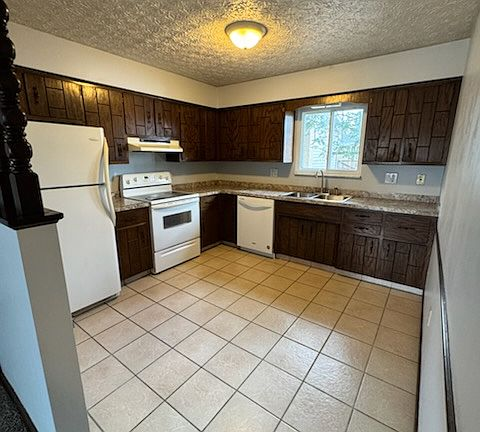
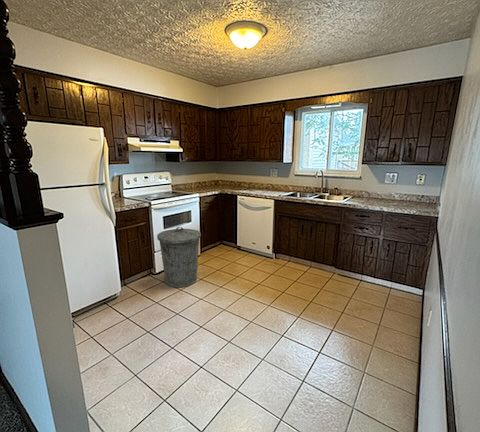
+ trash can [156,226,202,288]
